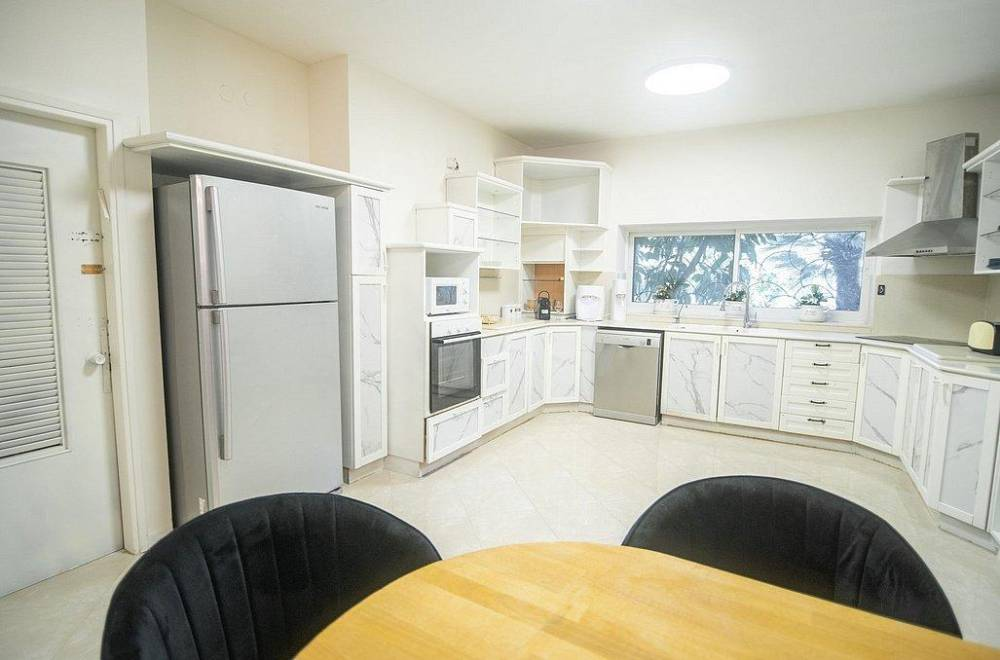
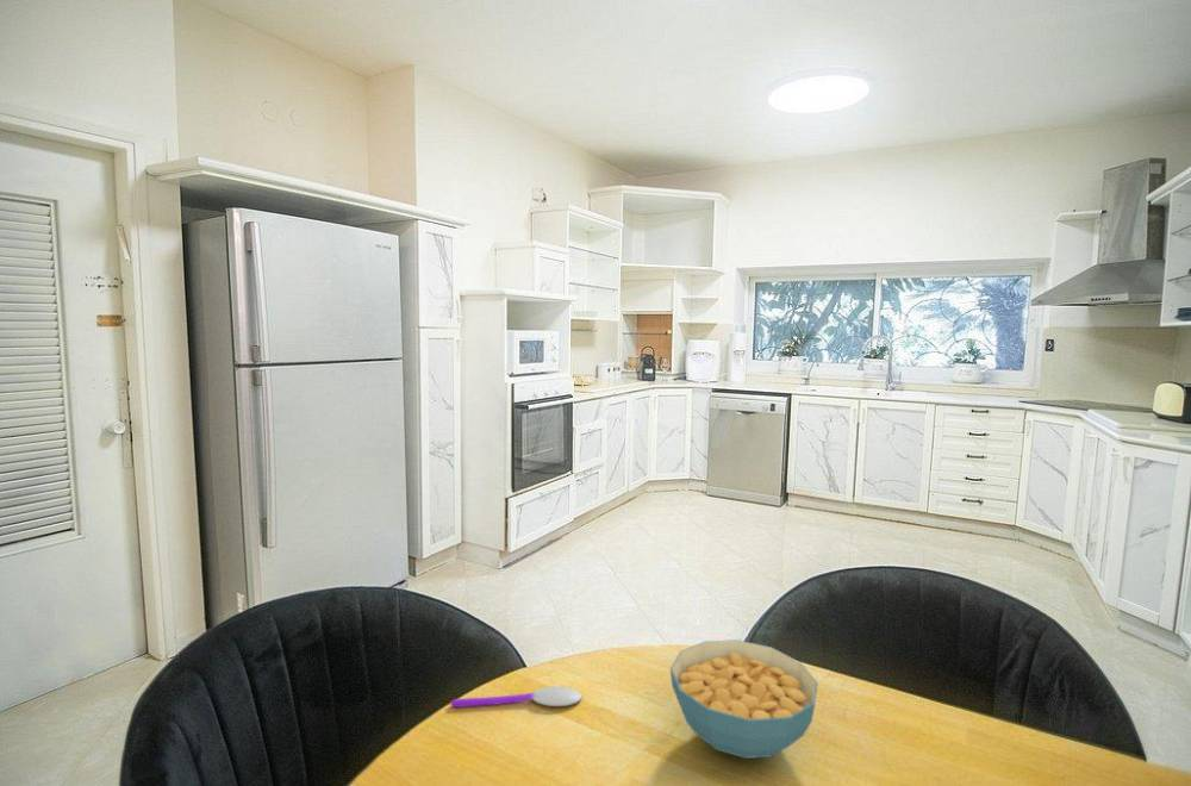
+ cereal bowl [669,638,819,760]
+ spoon [450,685,584,709]
